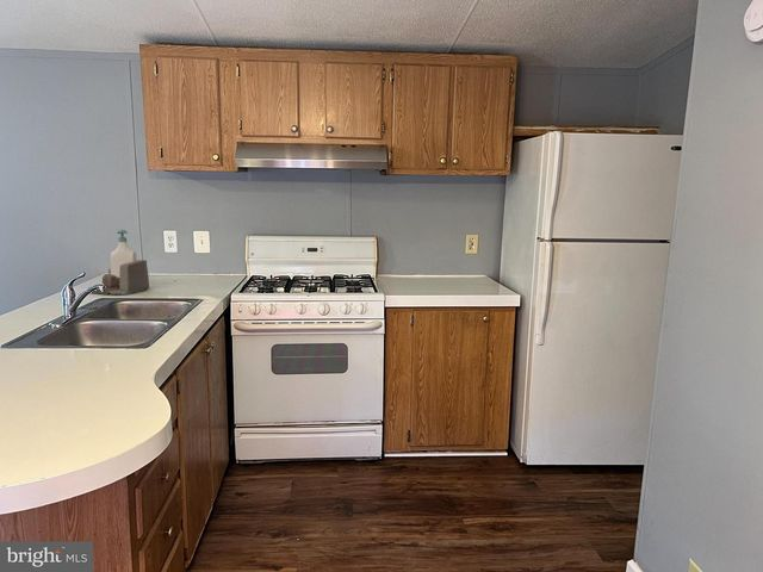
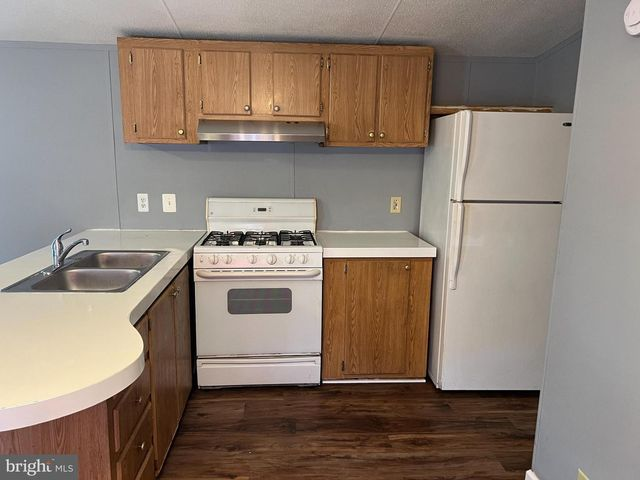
- soap bottle [110,229,138,278]
- chair [87,259,151,296]
